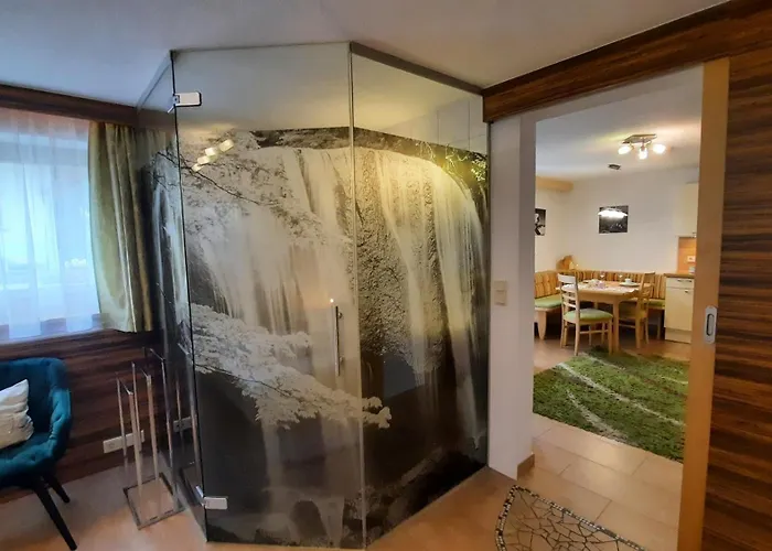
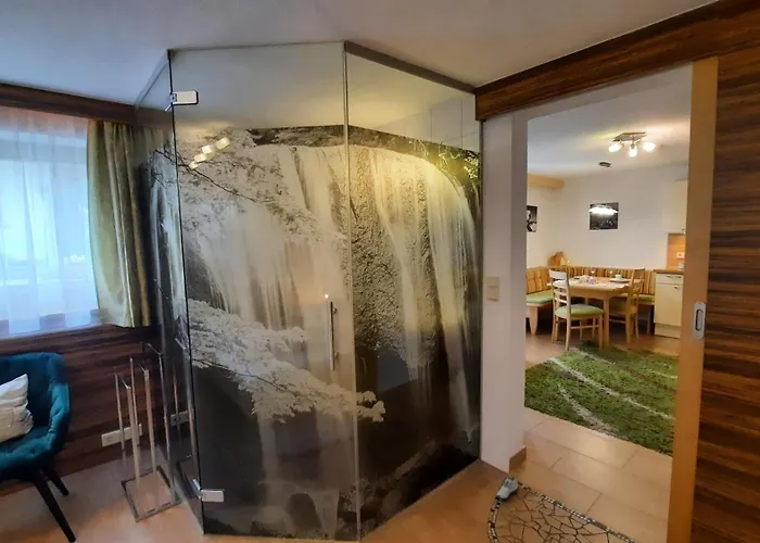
+ shoe [495,475,520,501]
